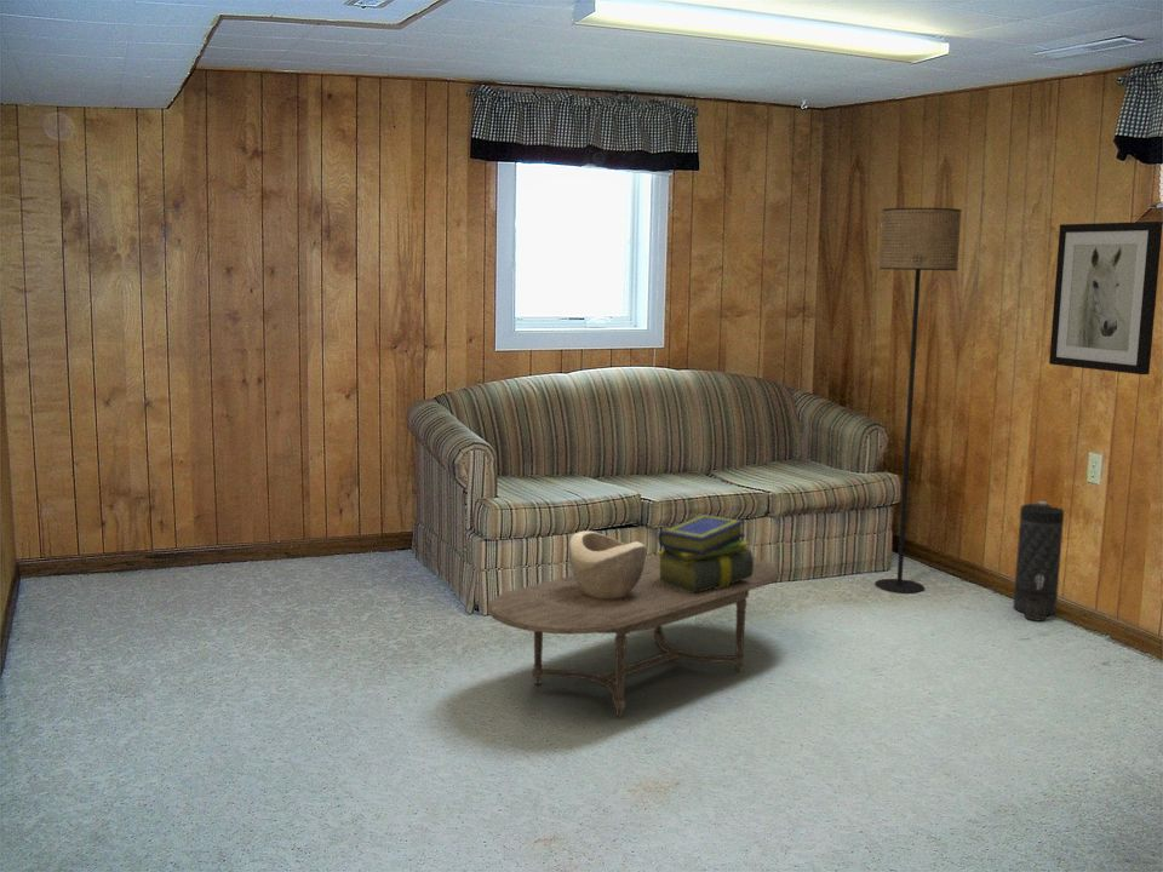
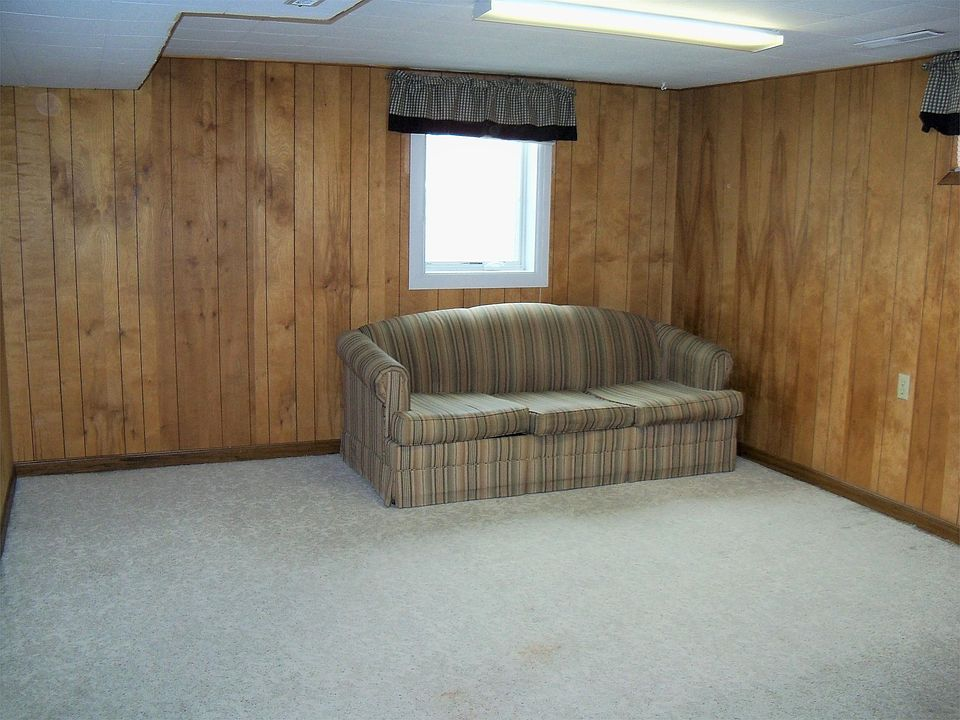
- coffee table [486,555,781,717]
- canister [1013,500,1065,623]
- wall art [1048,220,1163,375]
- floor lamp [873,207,963,595]
- decorative bowl [568,529,647,600]
- stack of books [655,514,754,593]
